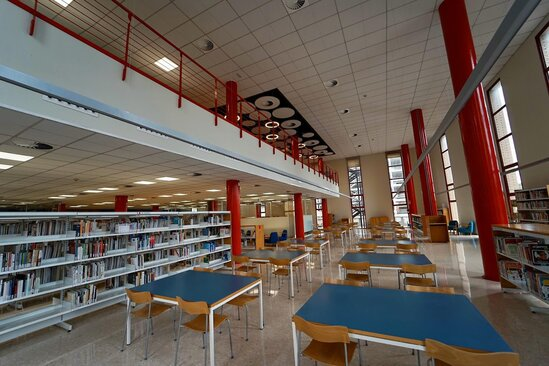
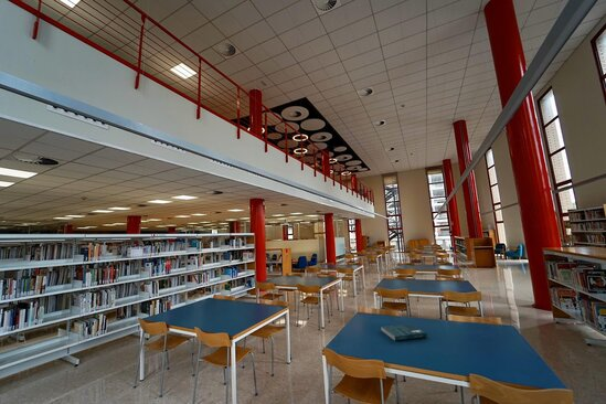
+ book [380,322,428,342]
